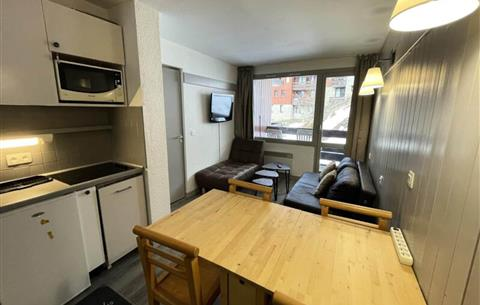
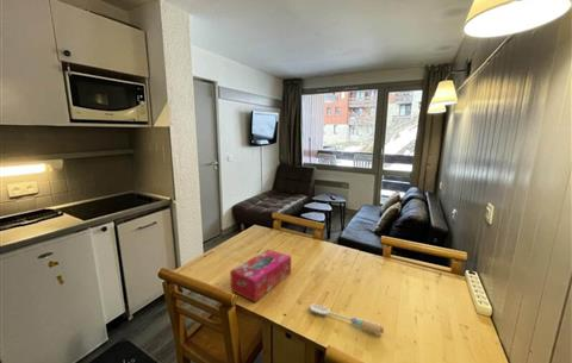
+ spoon [309,303,385,336]
+ tissue box [229,248,292,303]
